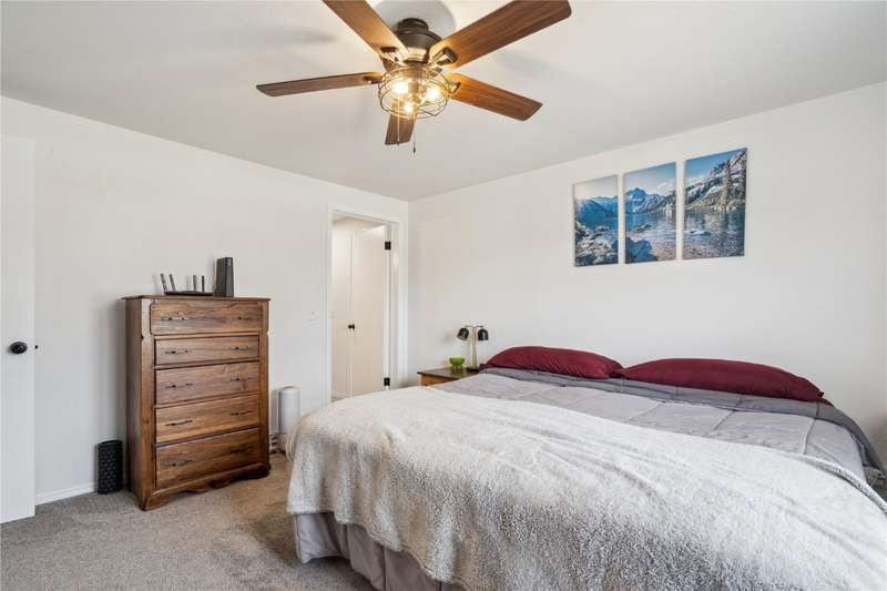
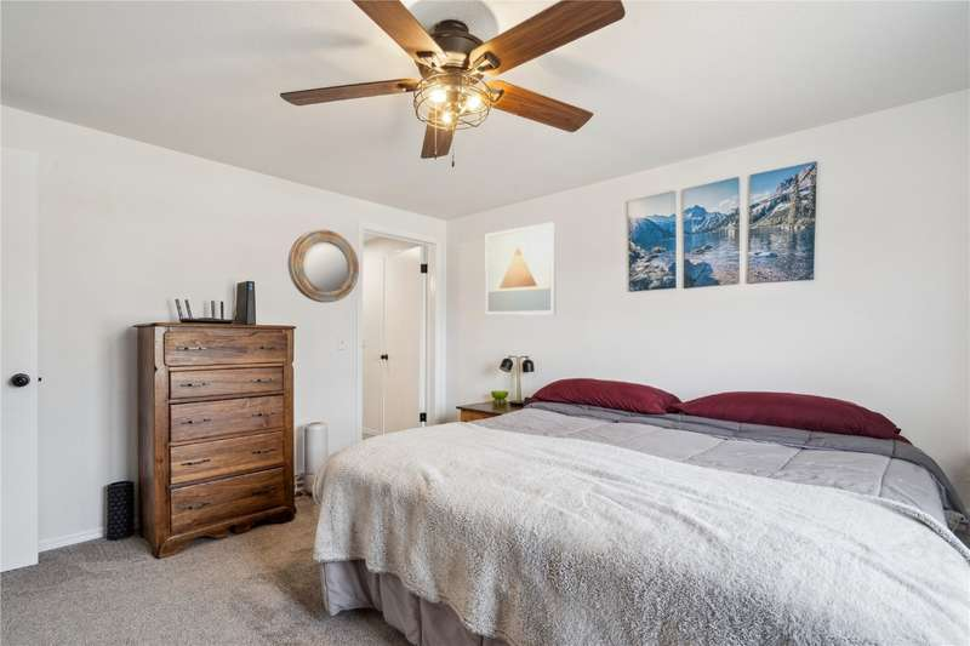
+ home mirror [286,229,360,304]
+ wall art [484,221,558,316]
